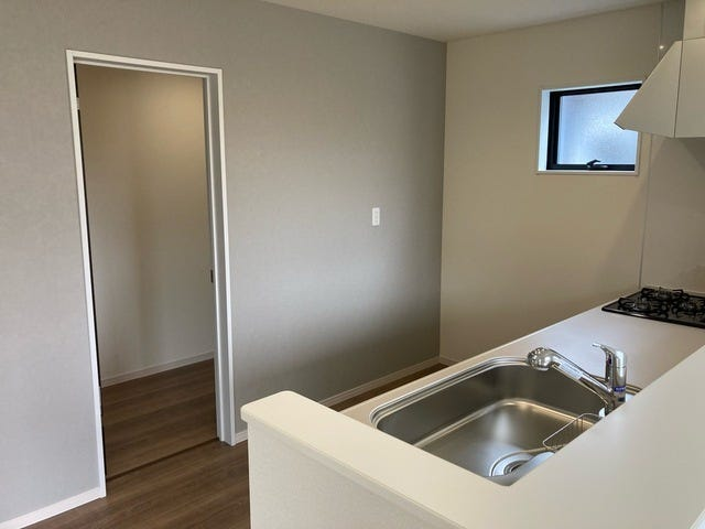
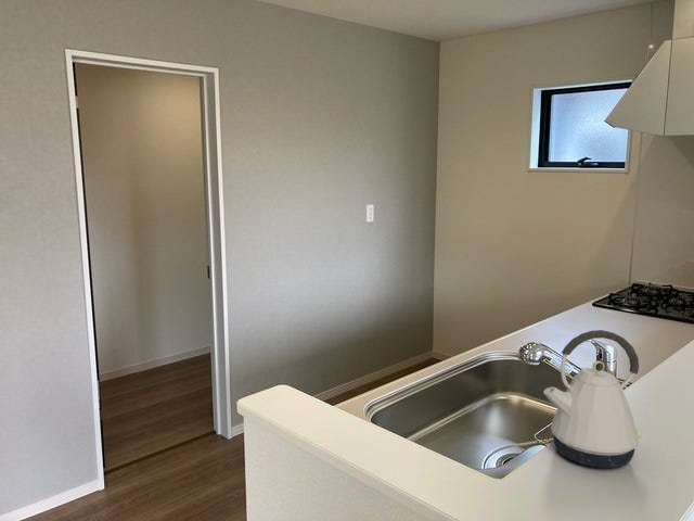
+ kettle [542,329,642,469]
